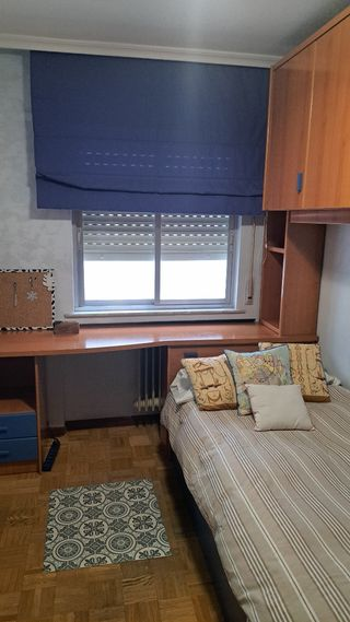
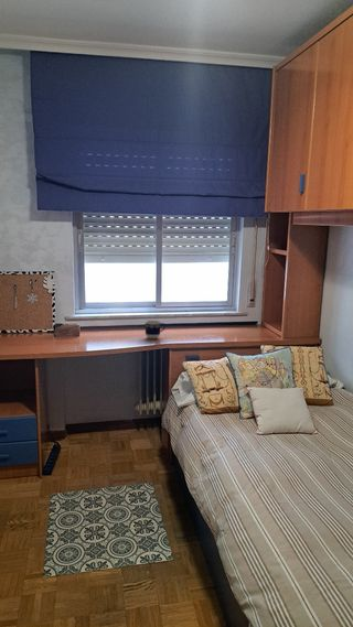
+ cup [145,320,167,339]
